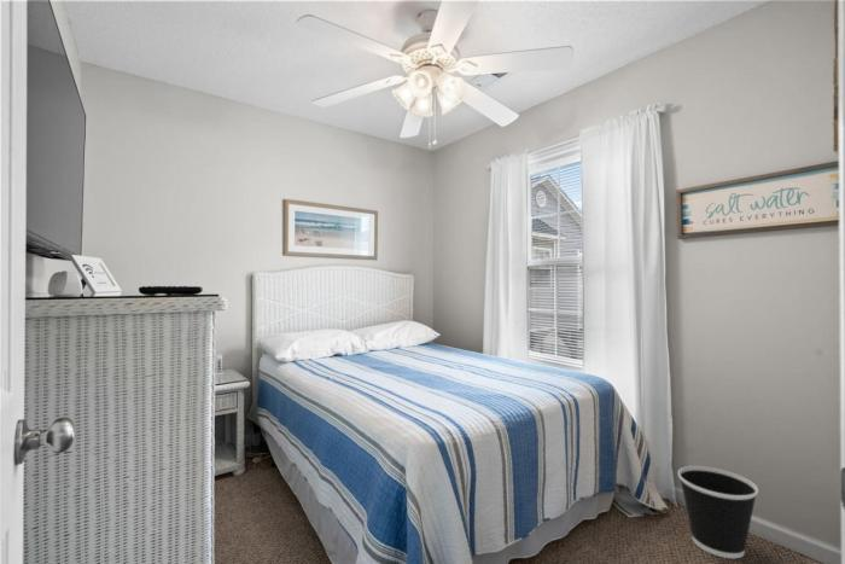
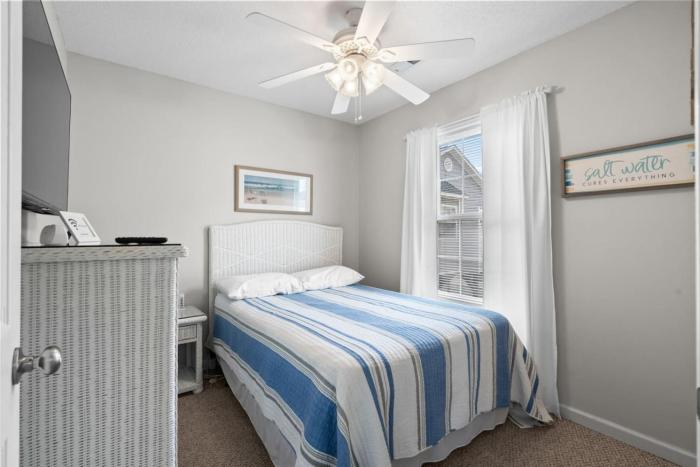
- wastebasket [677,465,759,559]
